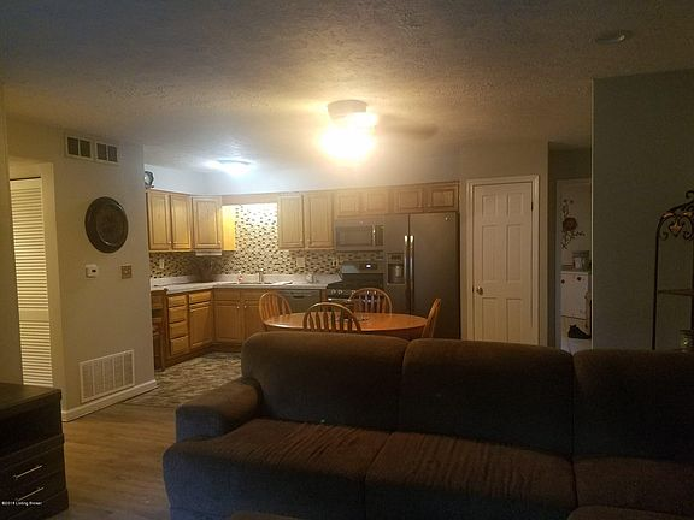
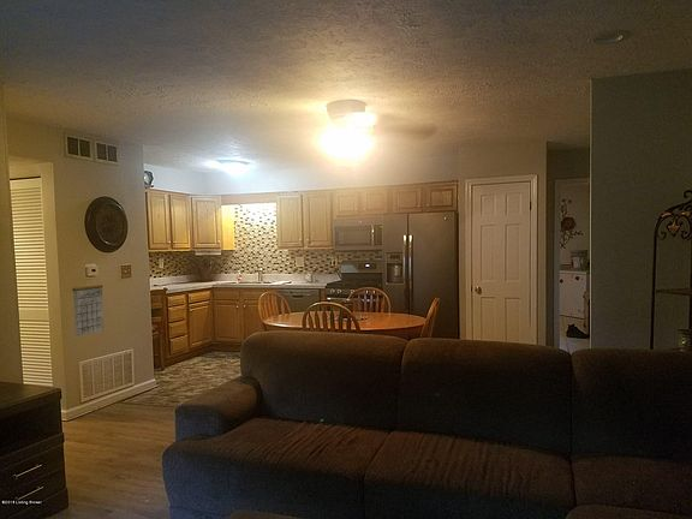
+ calendar [71,282,105,338]
